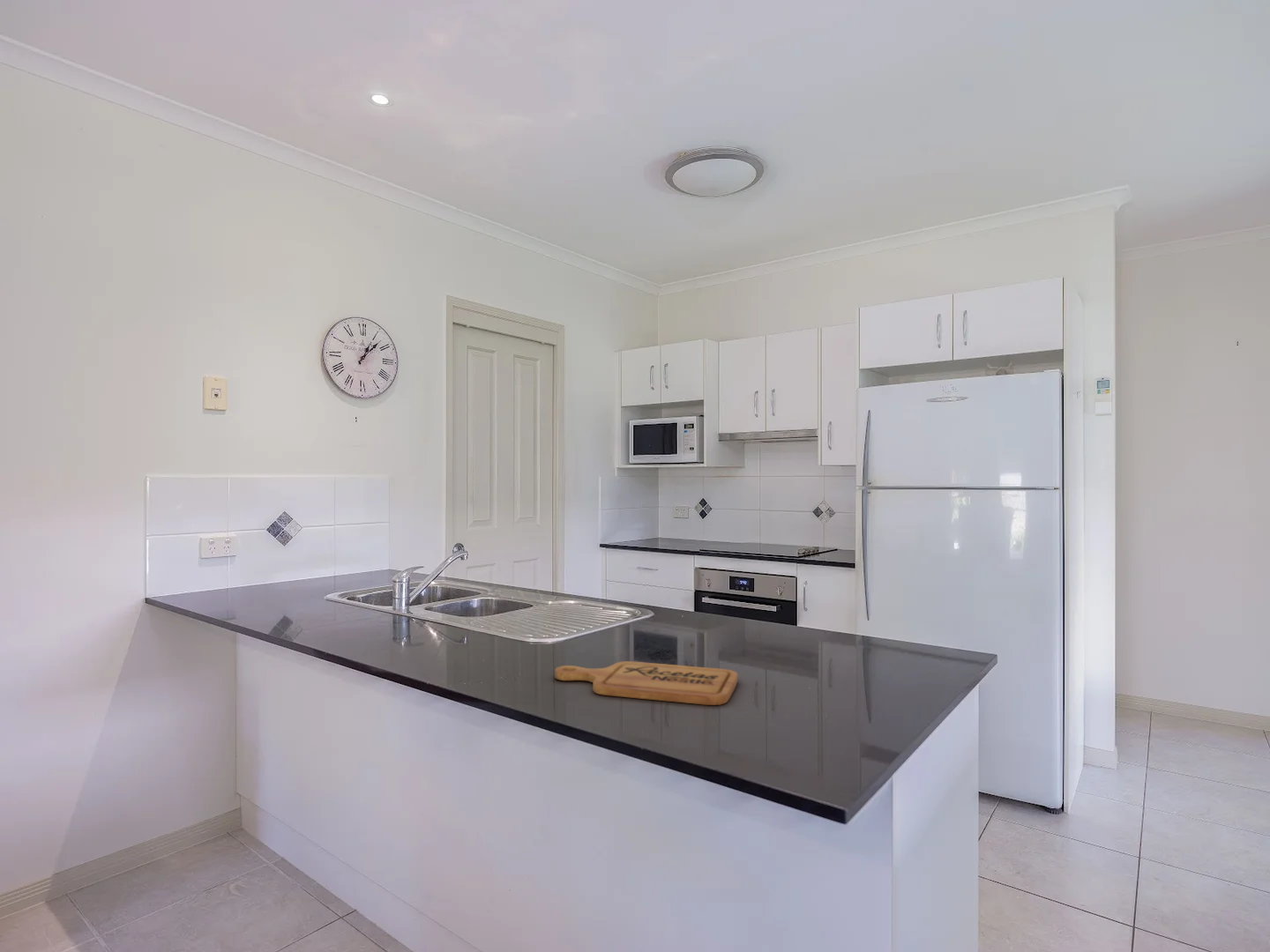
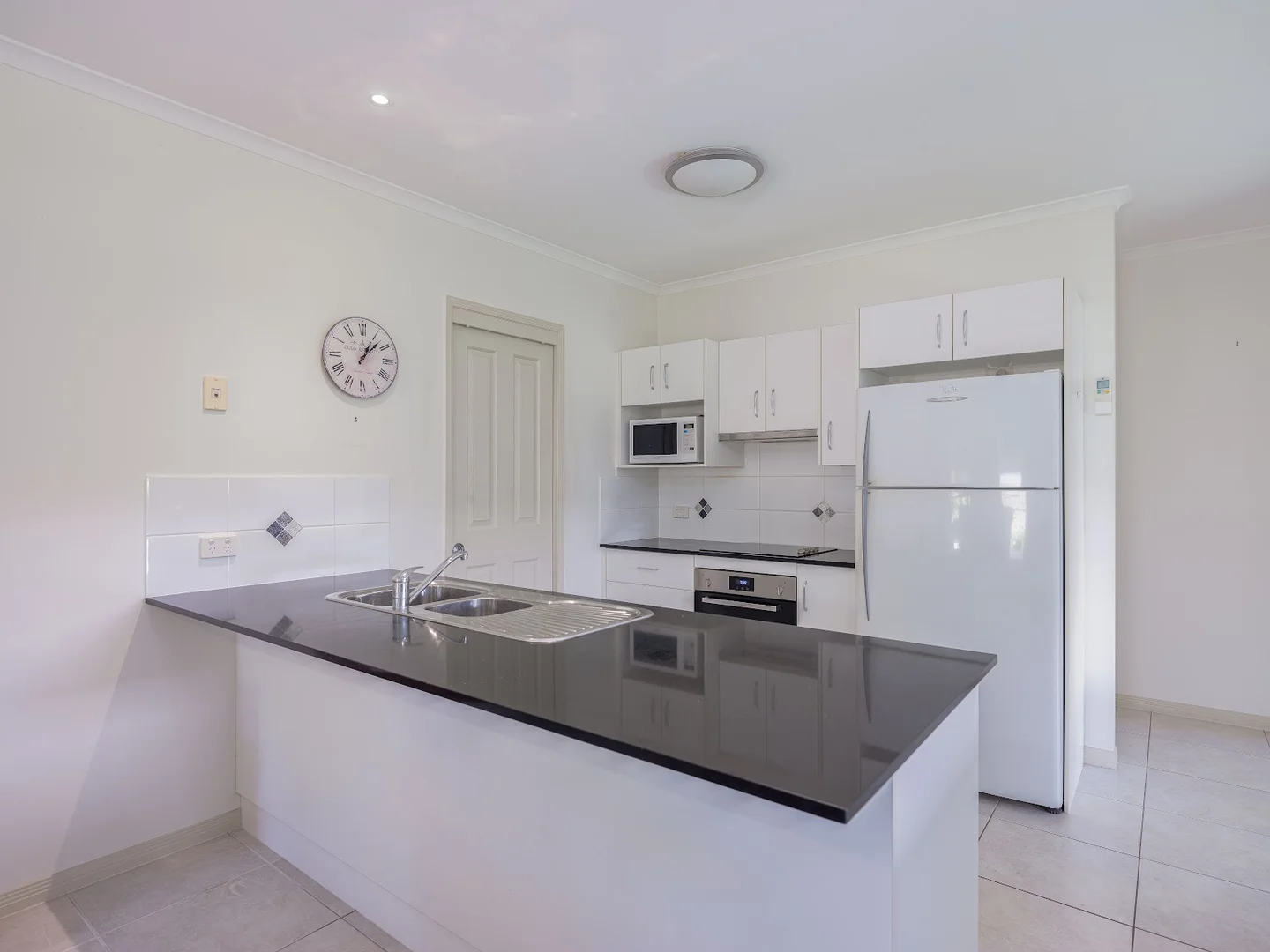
- cutting board [554,660,739,706]
